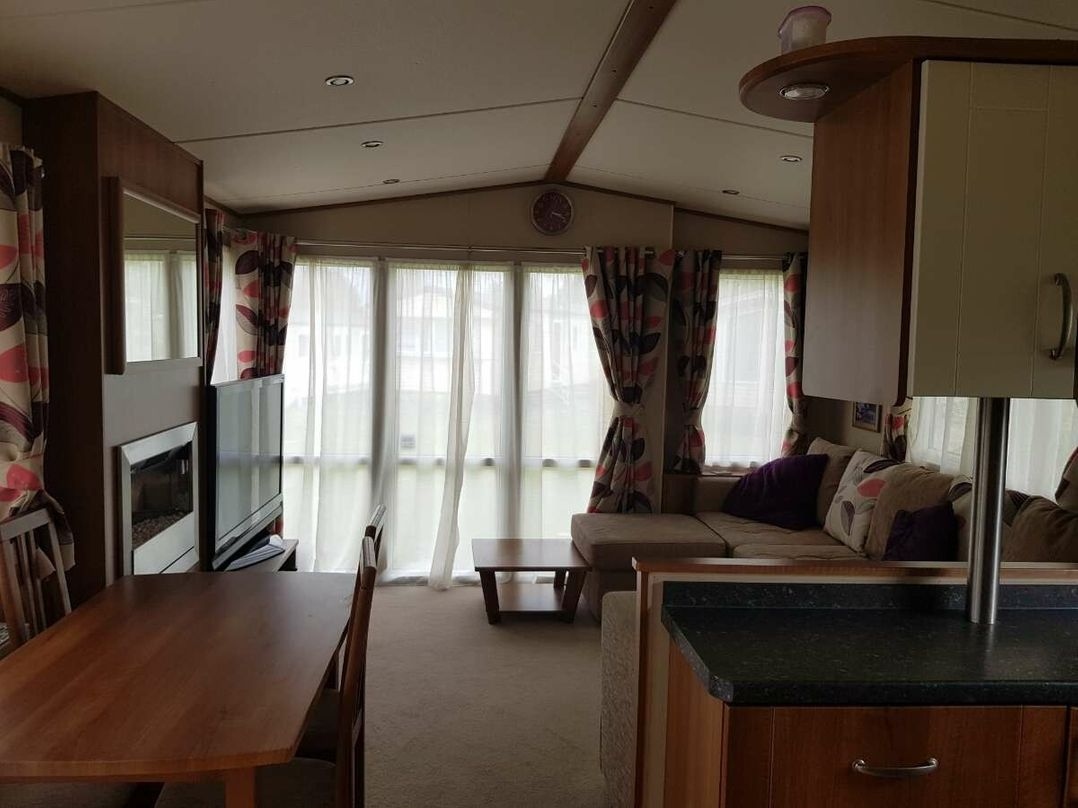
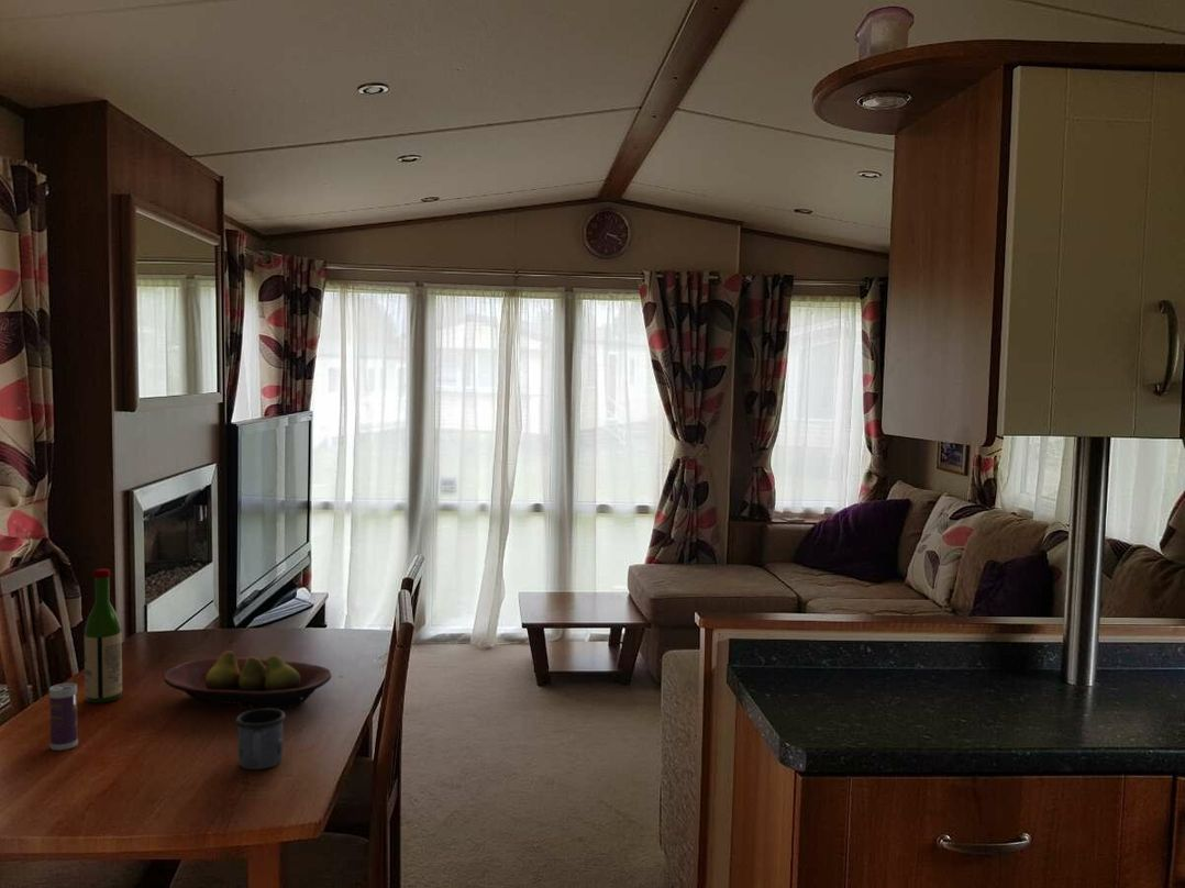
+ fruit bowl [163,650,333,710]
+ beverage can [48,681,79,752]
+ mug [234,709,286,770]
+ wine bottle [84,568,123,704]
